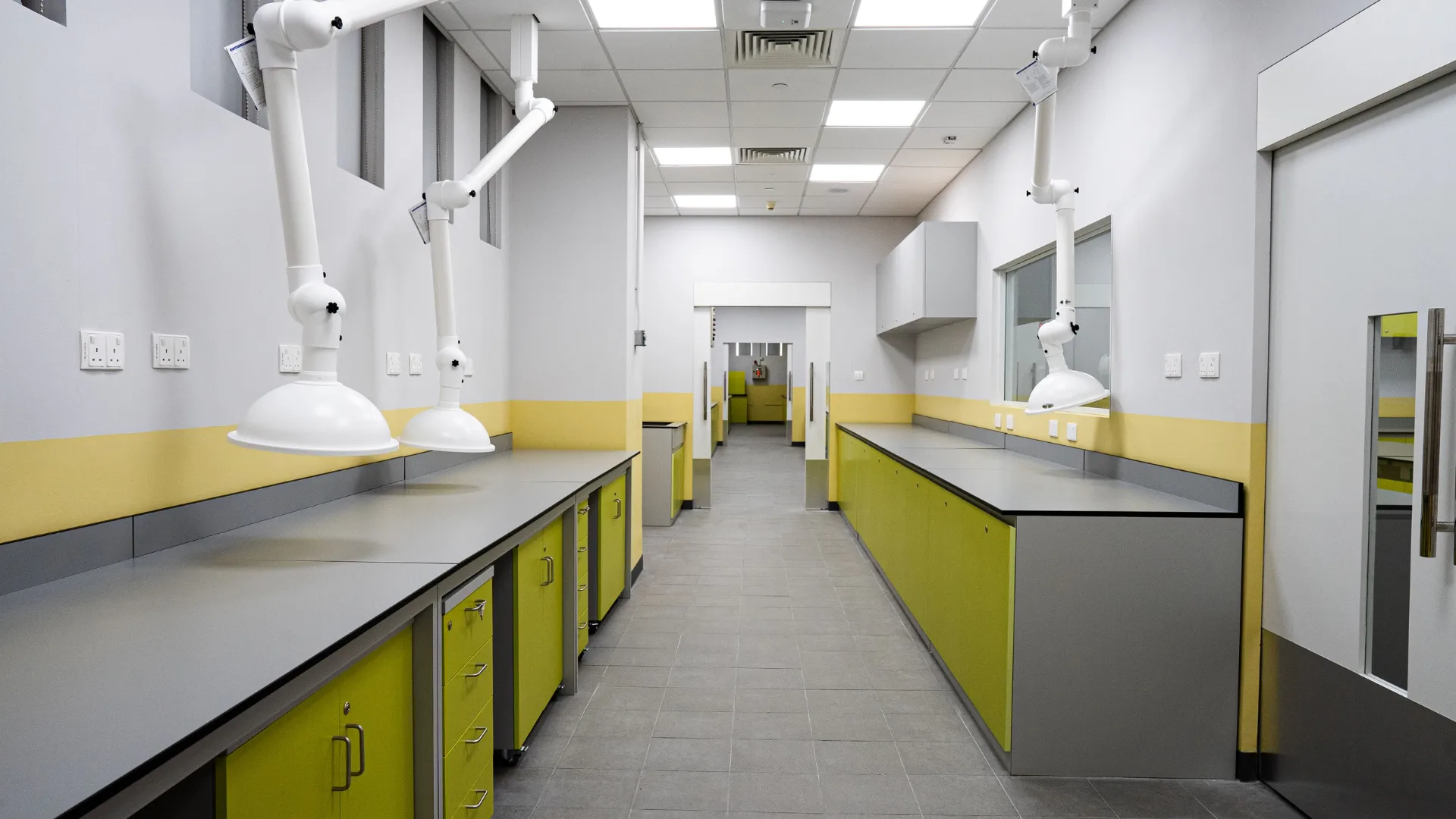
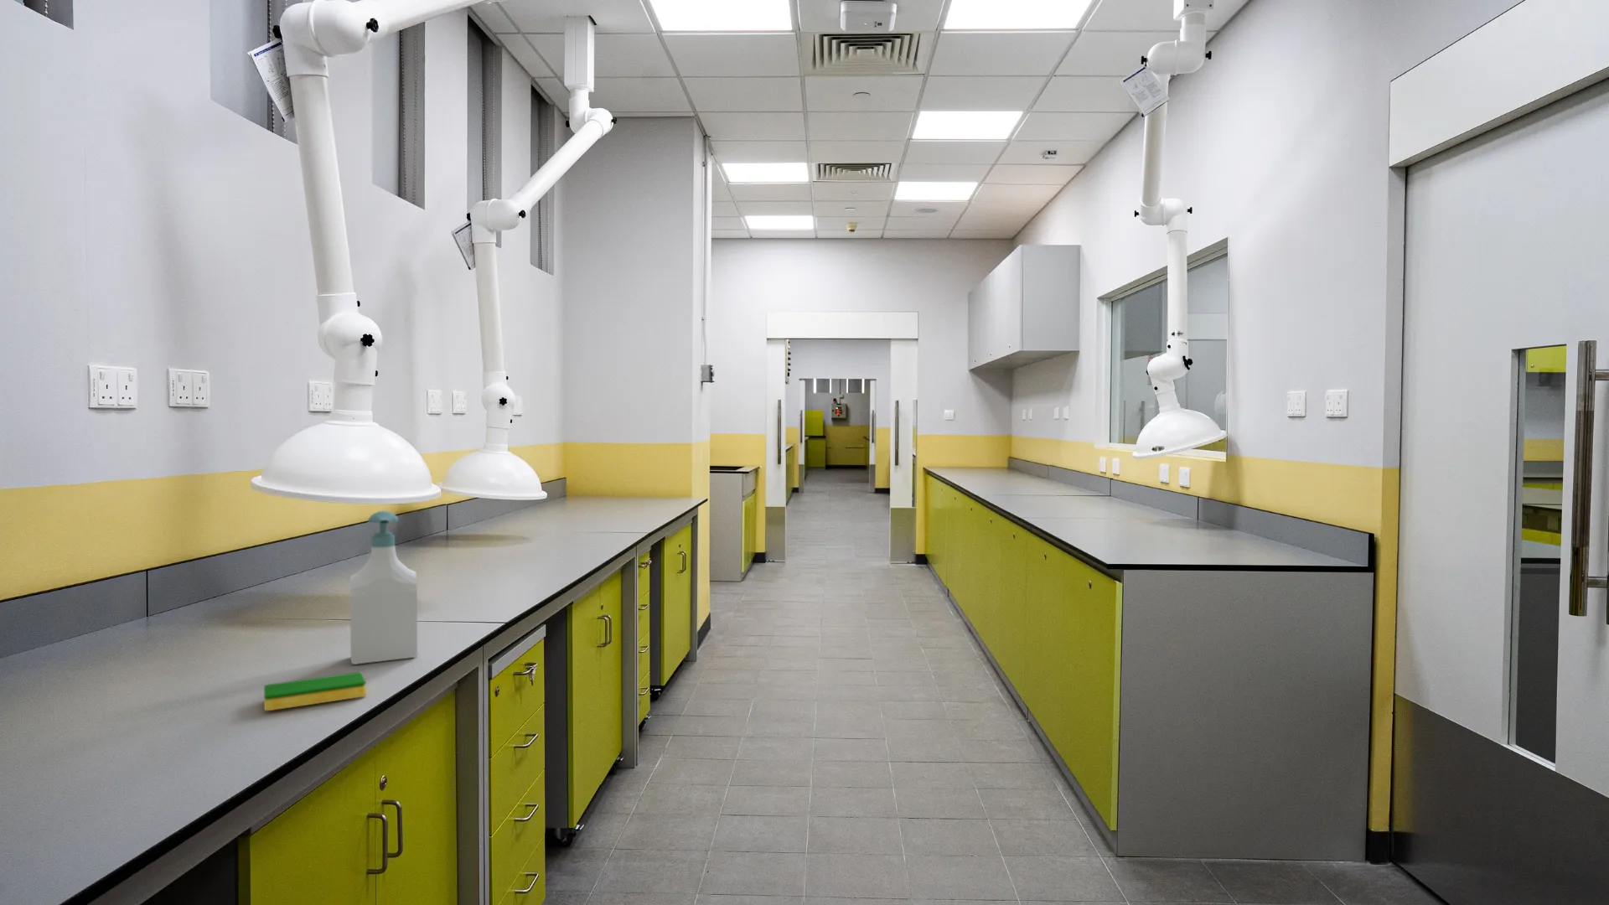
+ soap bottle [349,511,418,665]
+ dish sponge [263,671,367,712]
